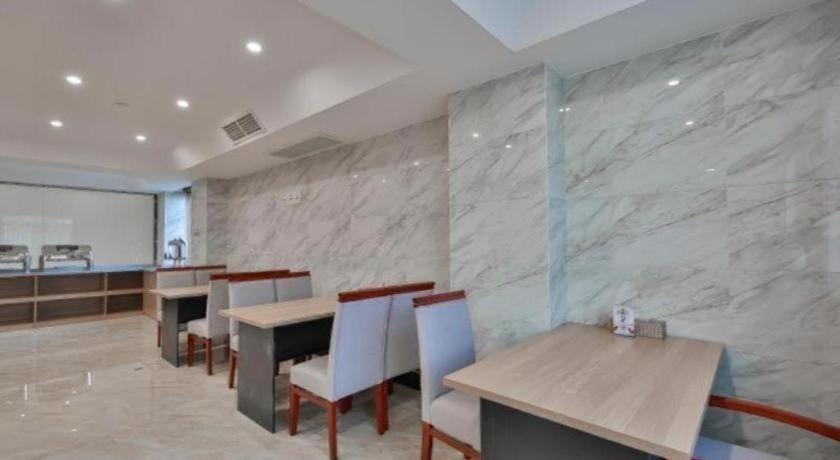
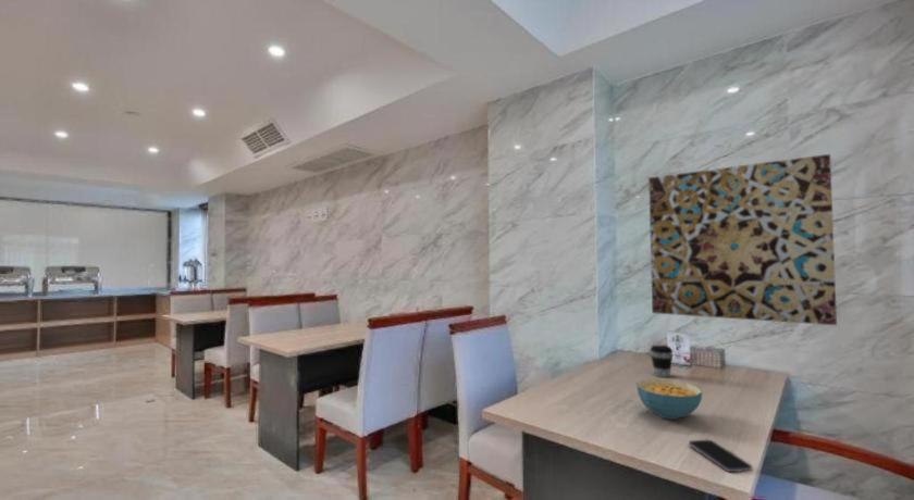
+ cereal bowl [635,377,703,421]
+ wall art [647,153,838,326]
+ smartphone [688,439,753,473]
+ coffee cup [650,345,674,378]
